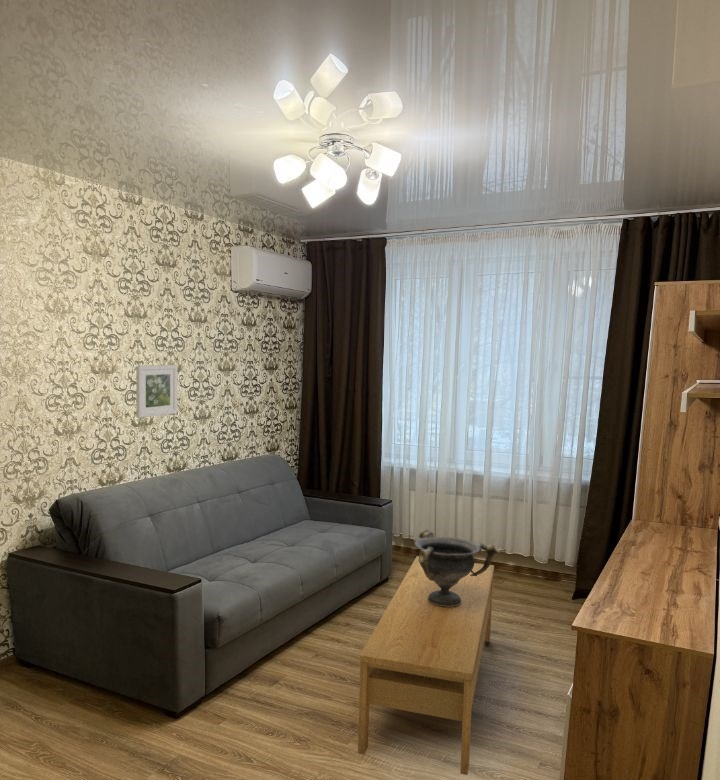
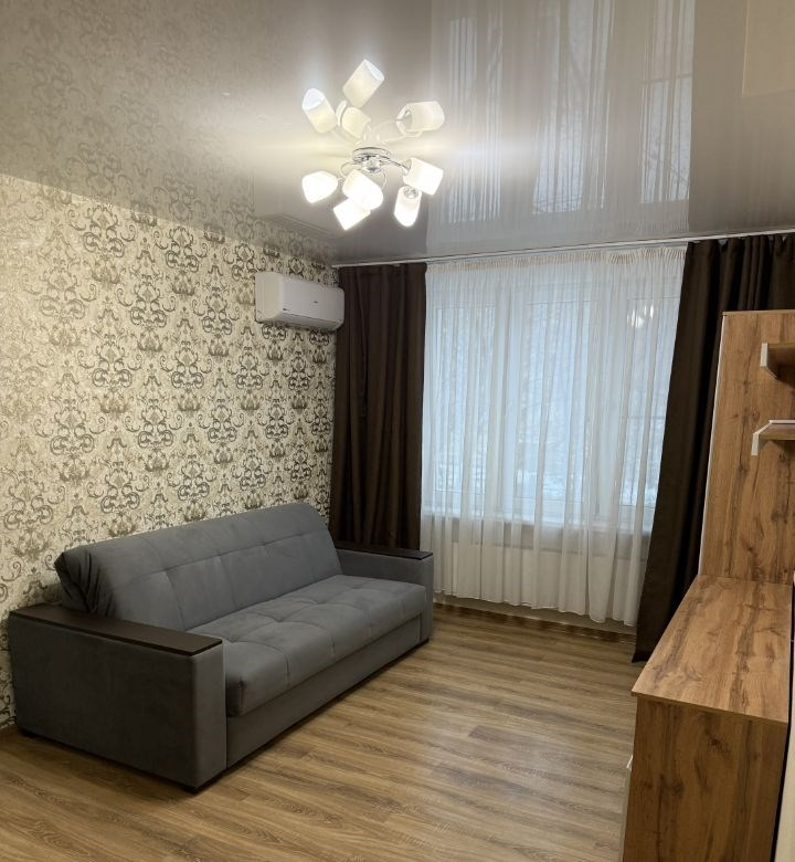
- decorative bowl [414,529,501,607]
- coffee table [357,555,495,776]
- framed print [135,364,178,419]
